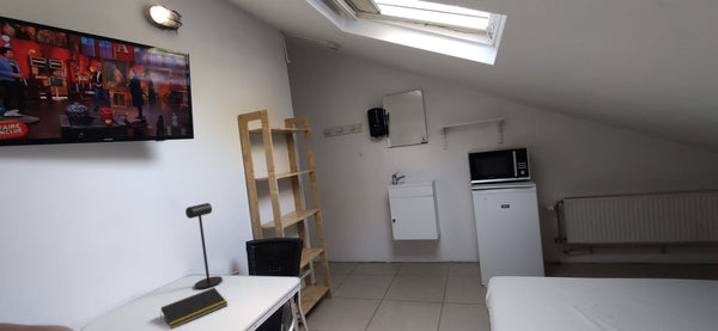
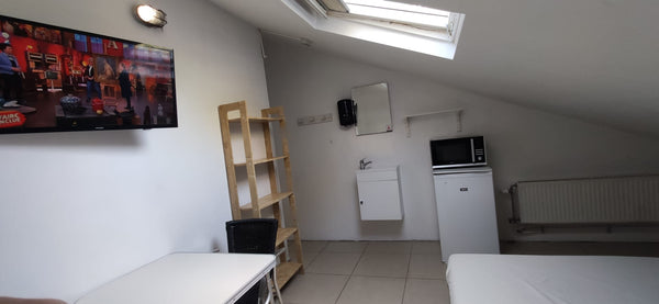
- desk lamp [184,202,224,290]
- notepad [159,287,229,330]
